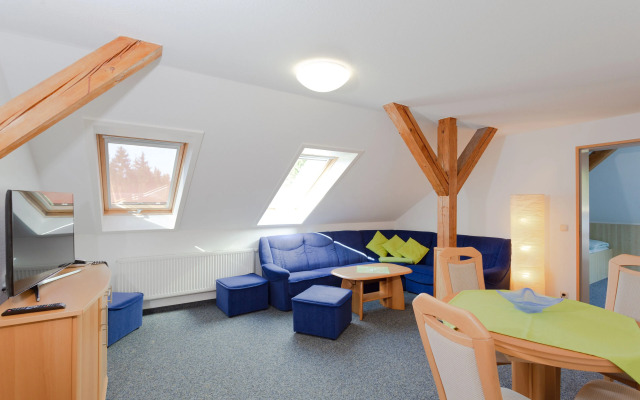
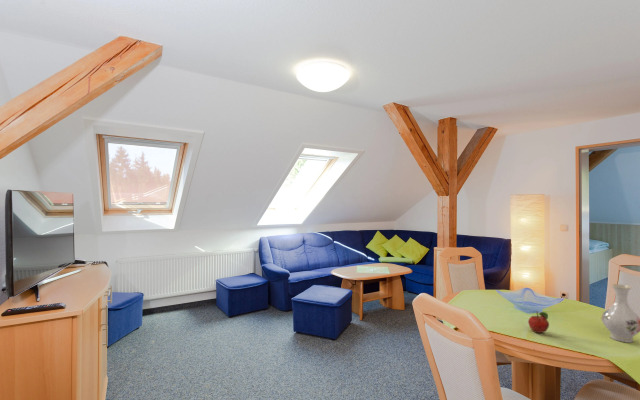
+ fruit [527,311,550,334]
+ vase [601,283,640,344]
